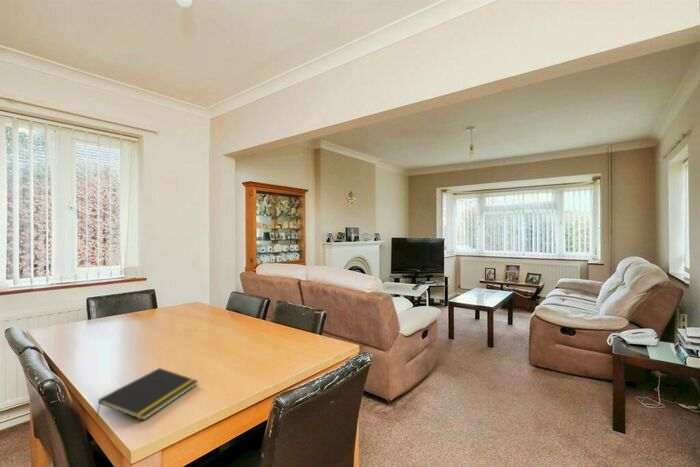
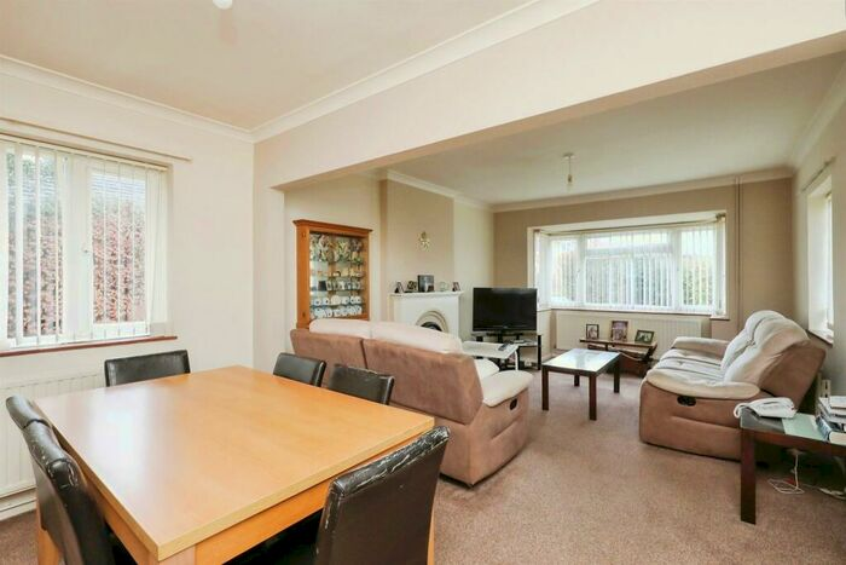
- notepad [96,367,198,421]
